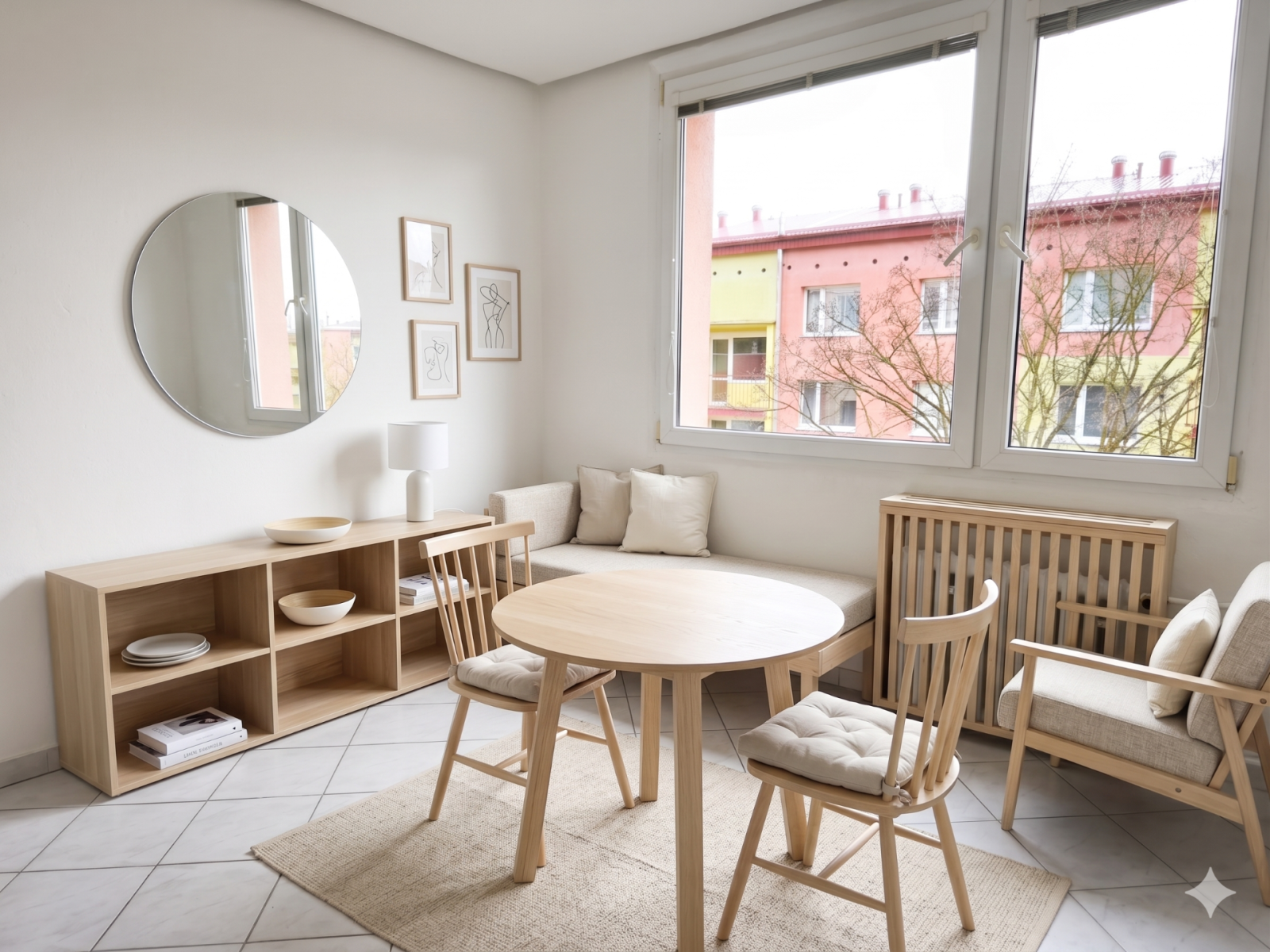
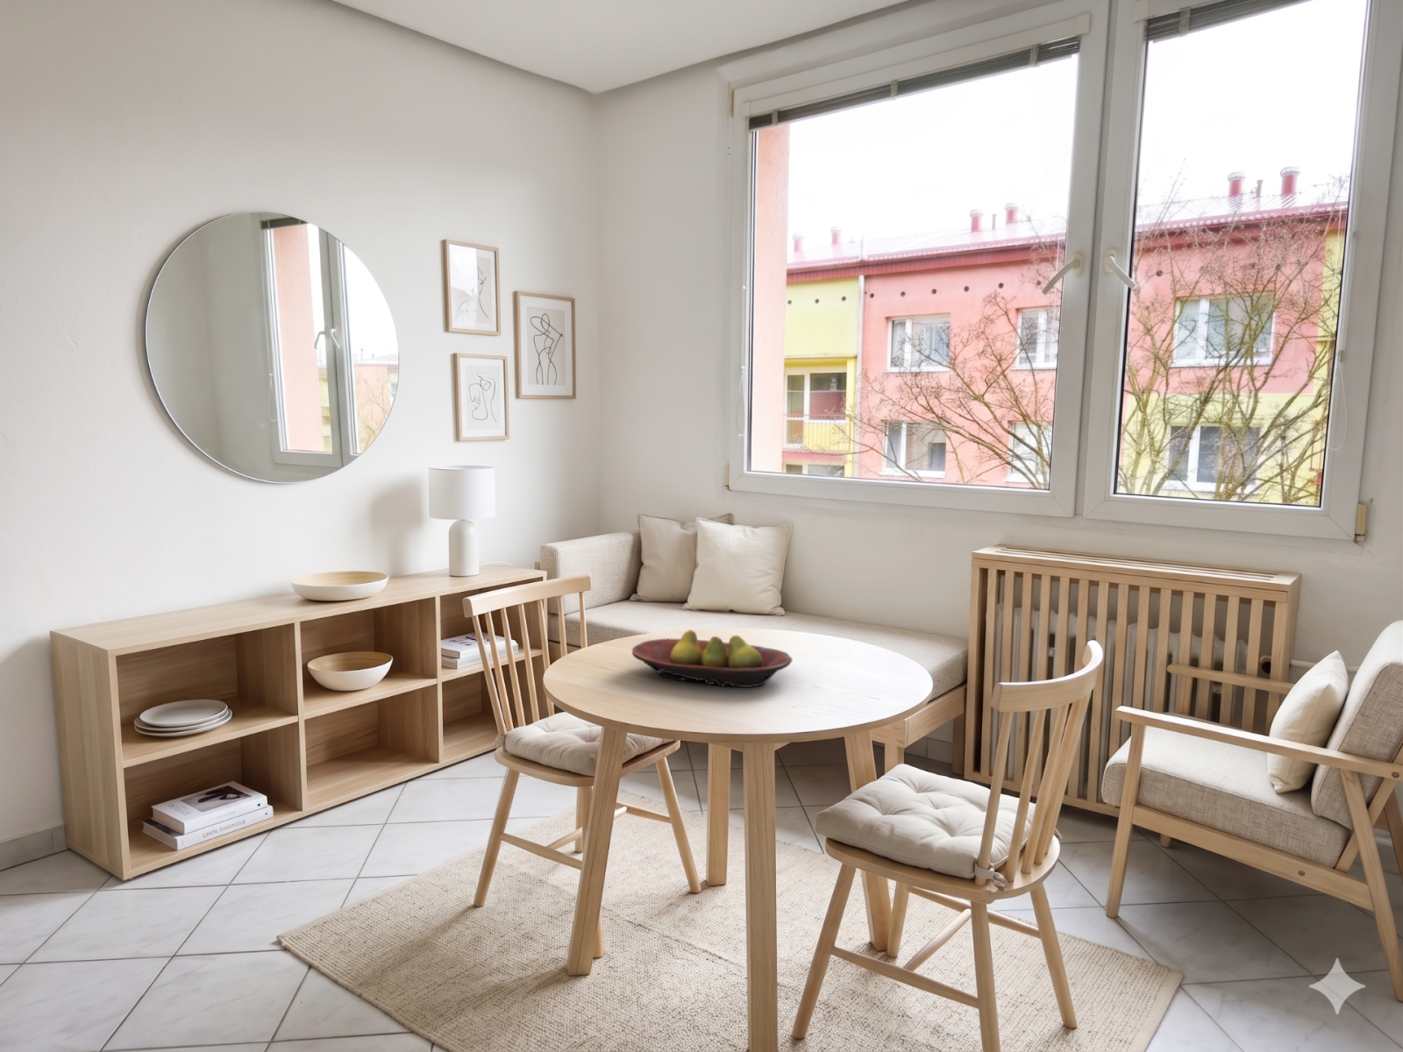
+ fruit bowl [631,630,793,688]
